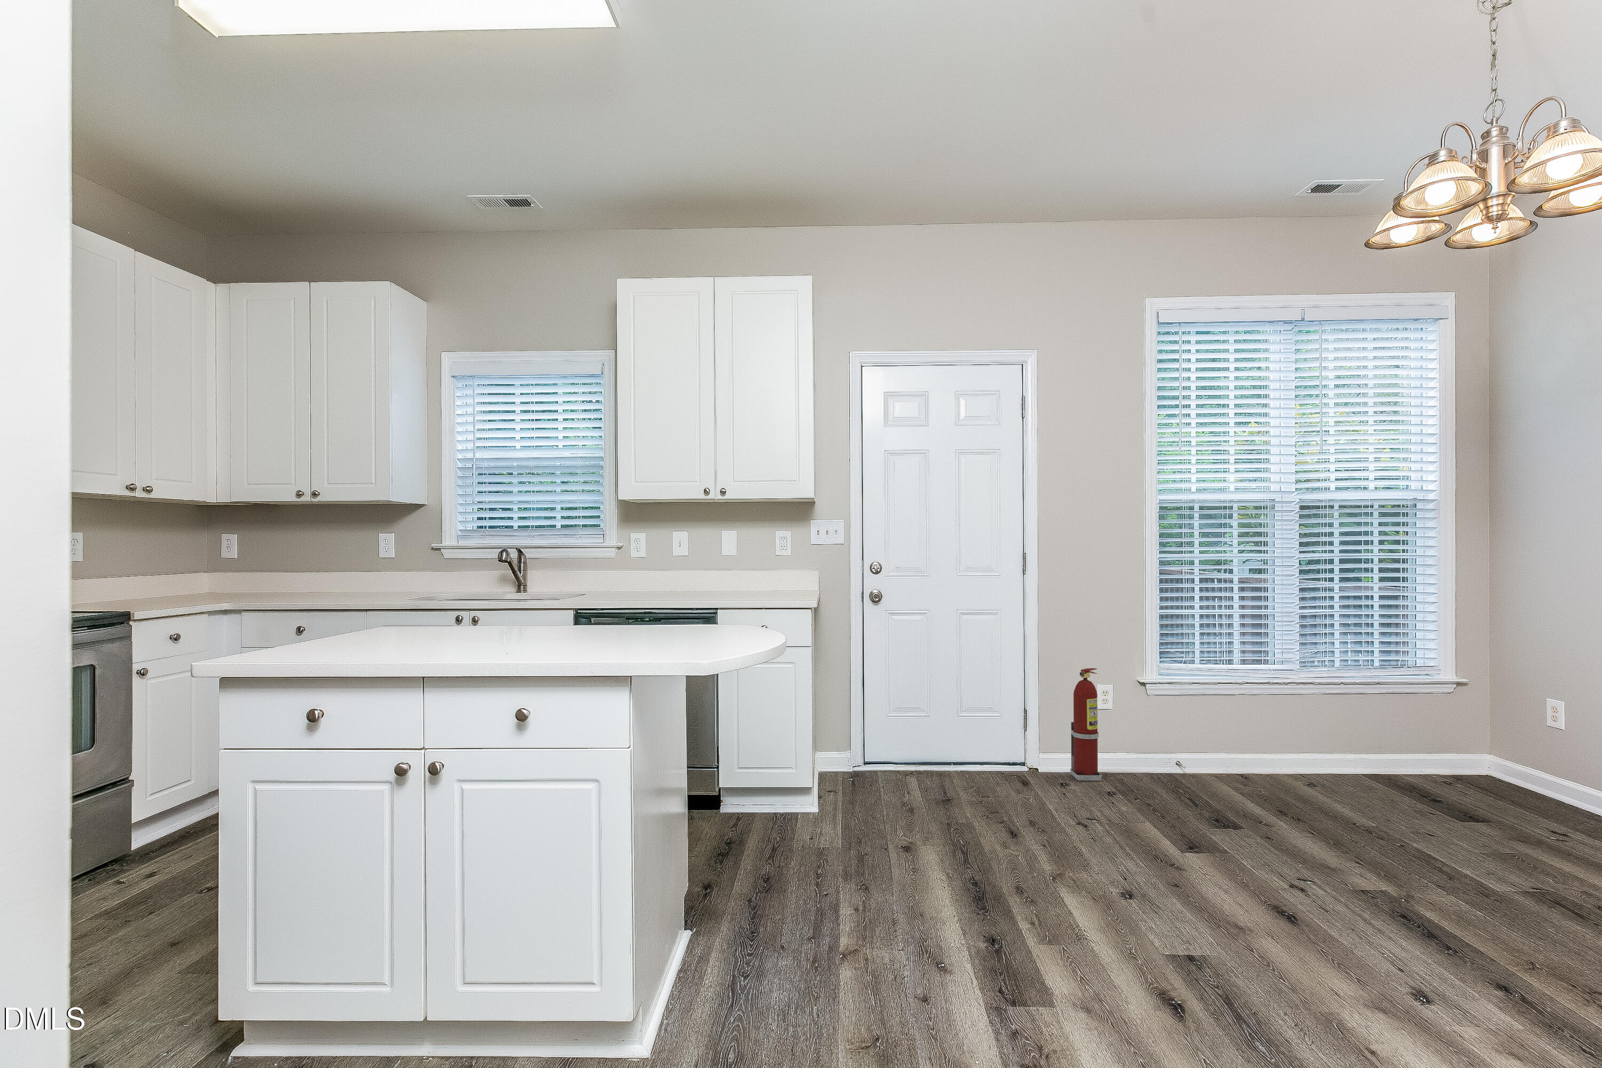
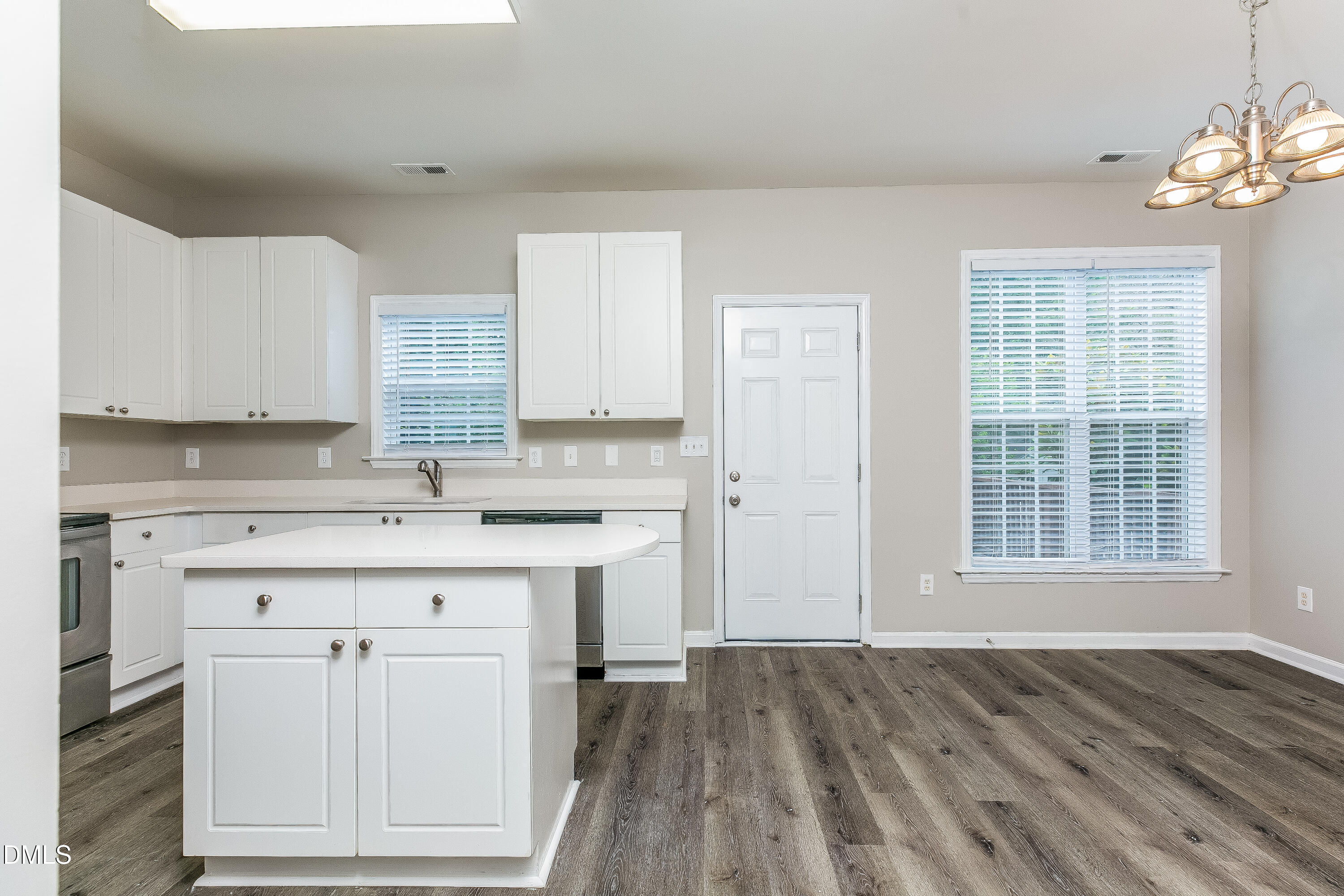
- fire extinguisher [1069,668,1103,781]
